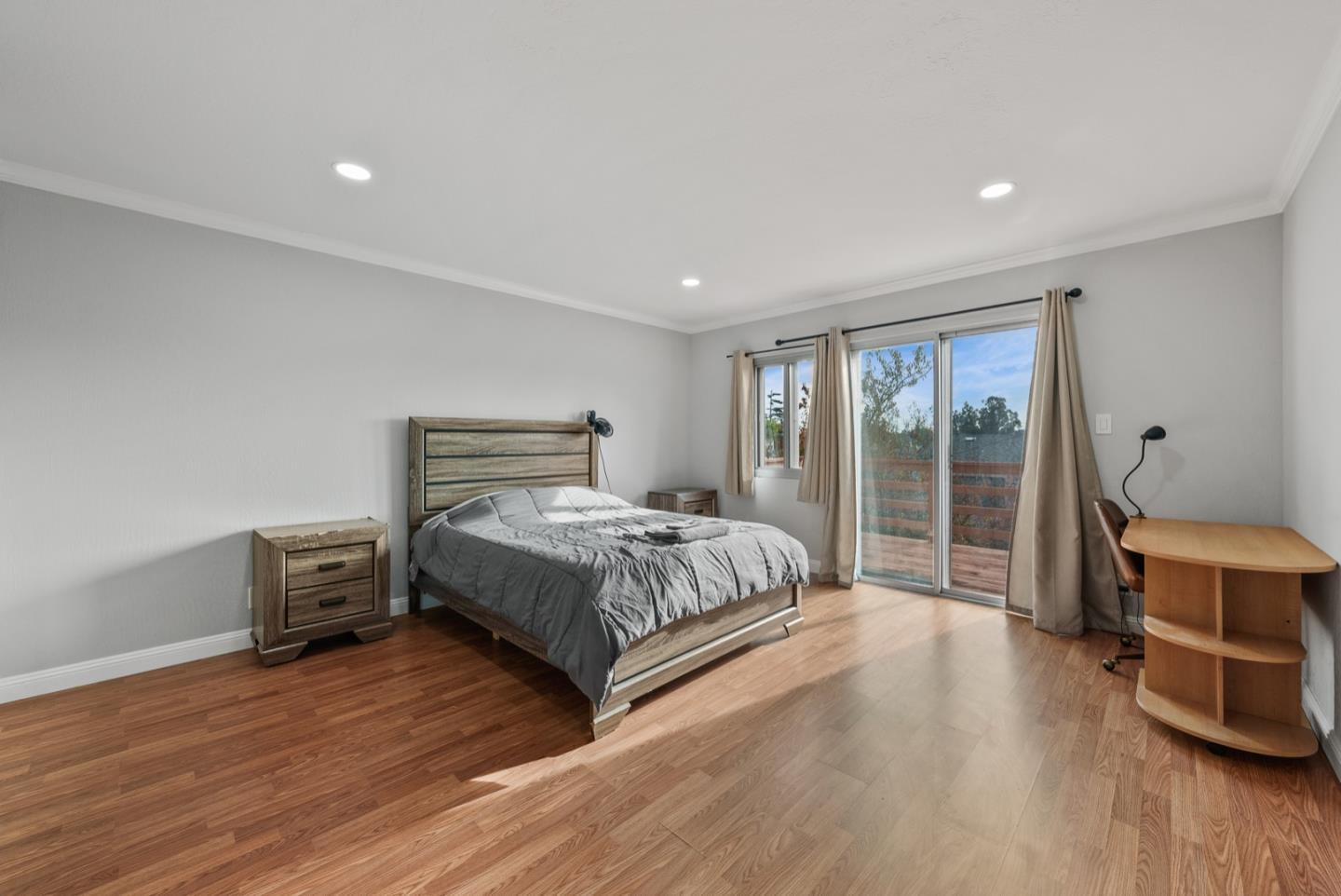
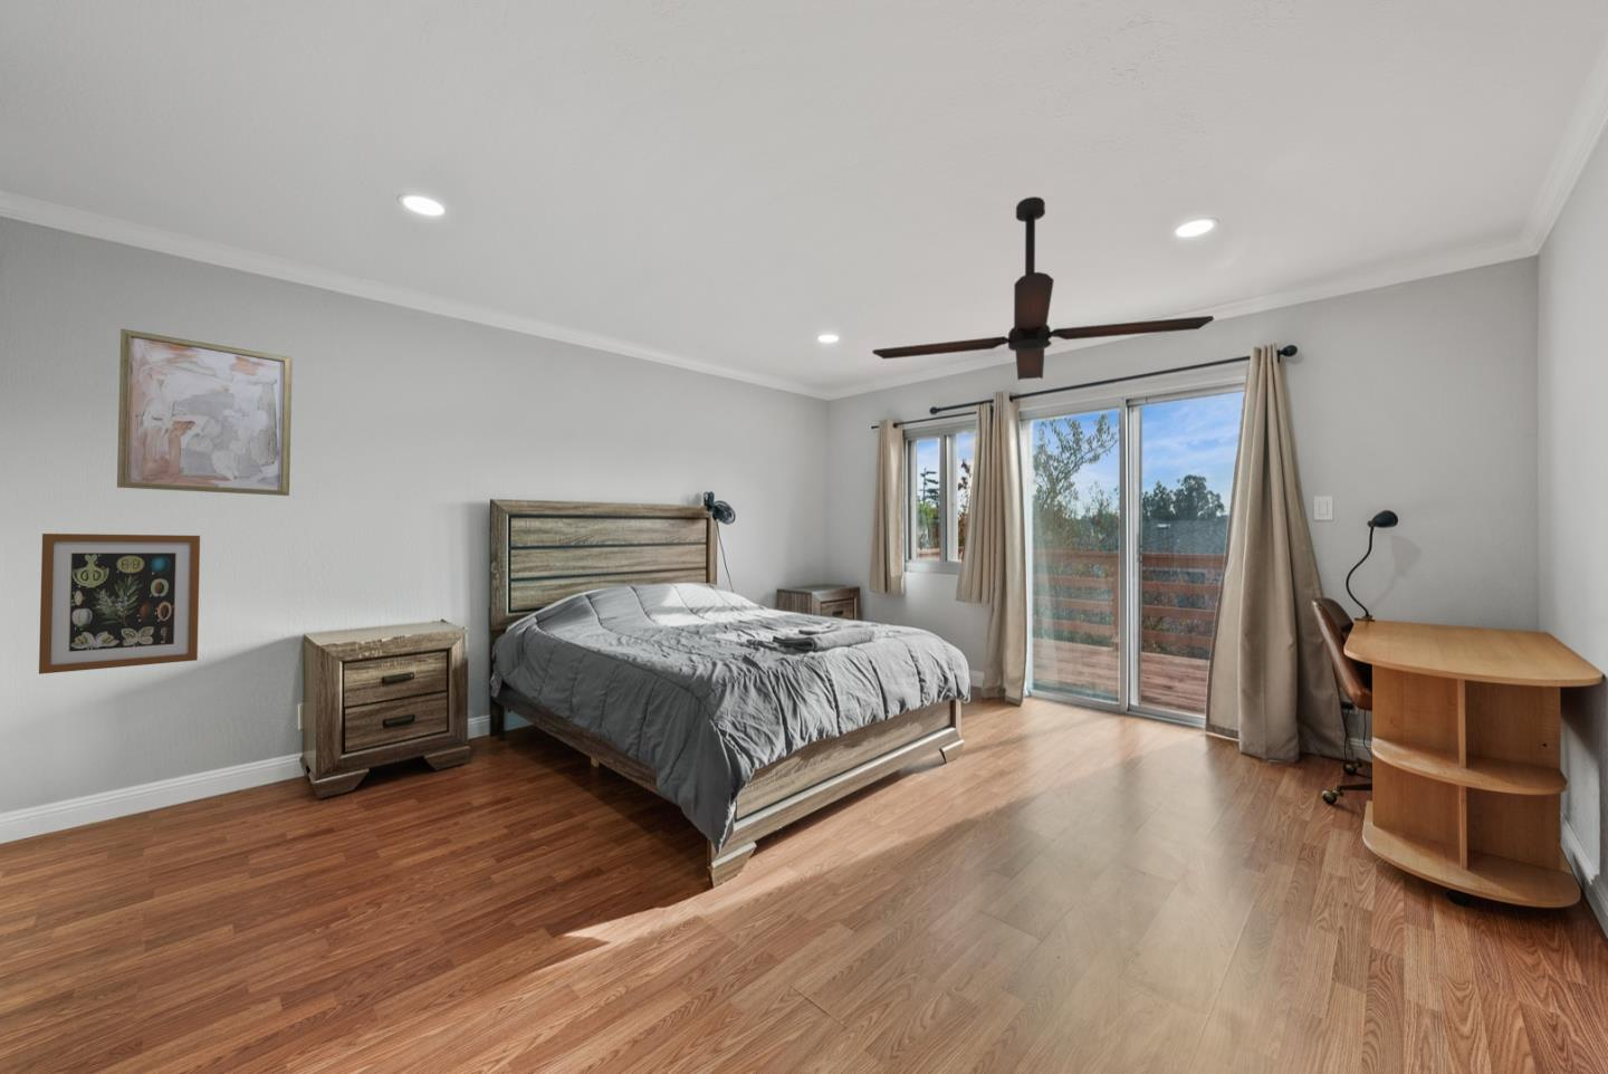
+ wall art [116,328,294,496]
+ ceiling fan [871,195,1216,381]
+ wall art [38,532,201,675]
